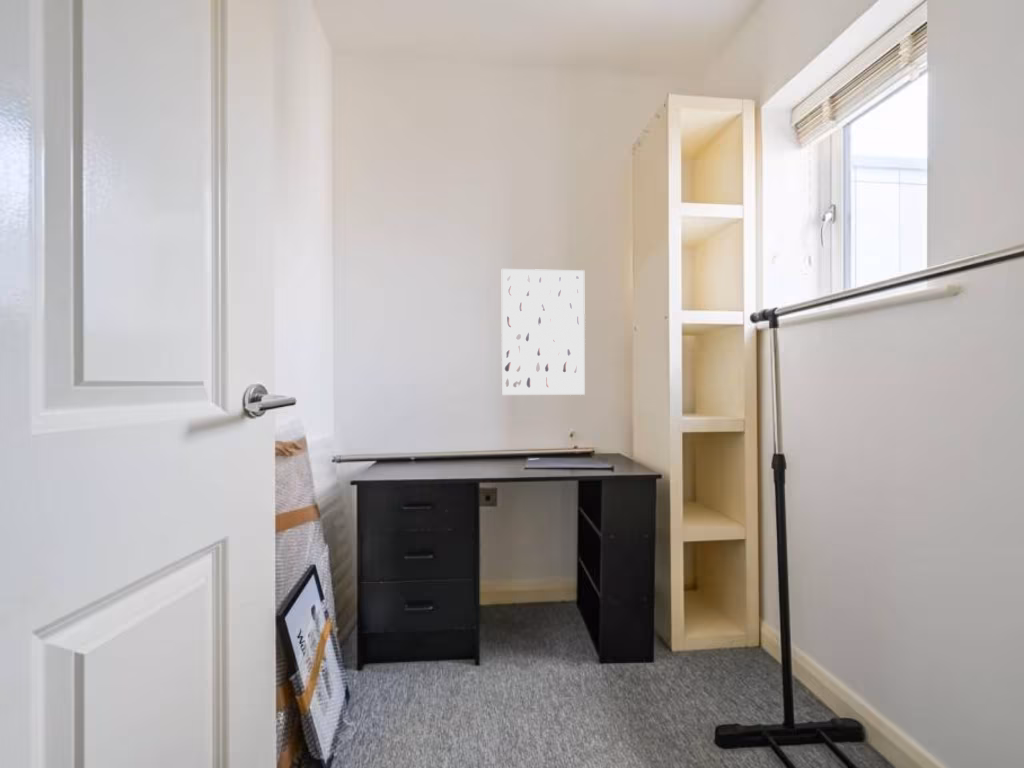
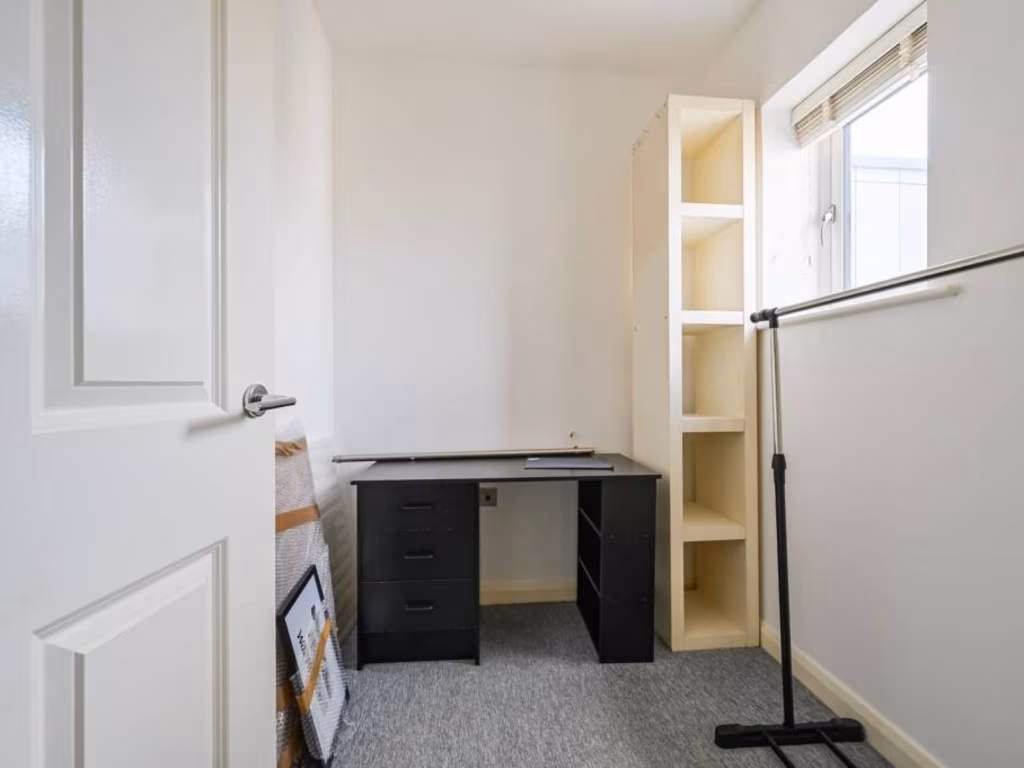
- wall art [501,268,586,396]
